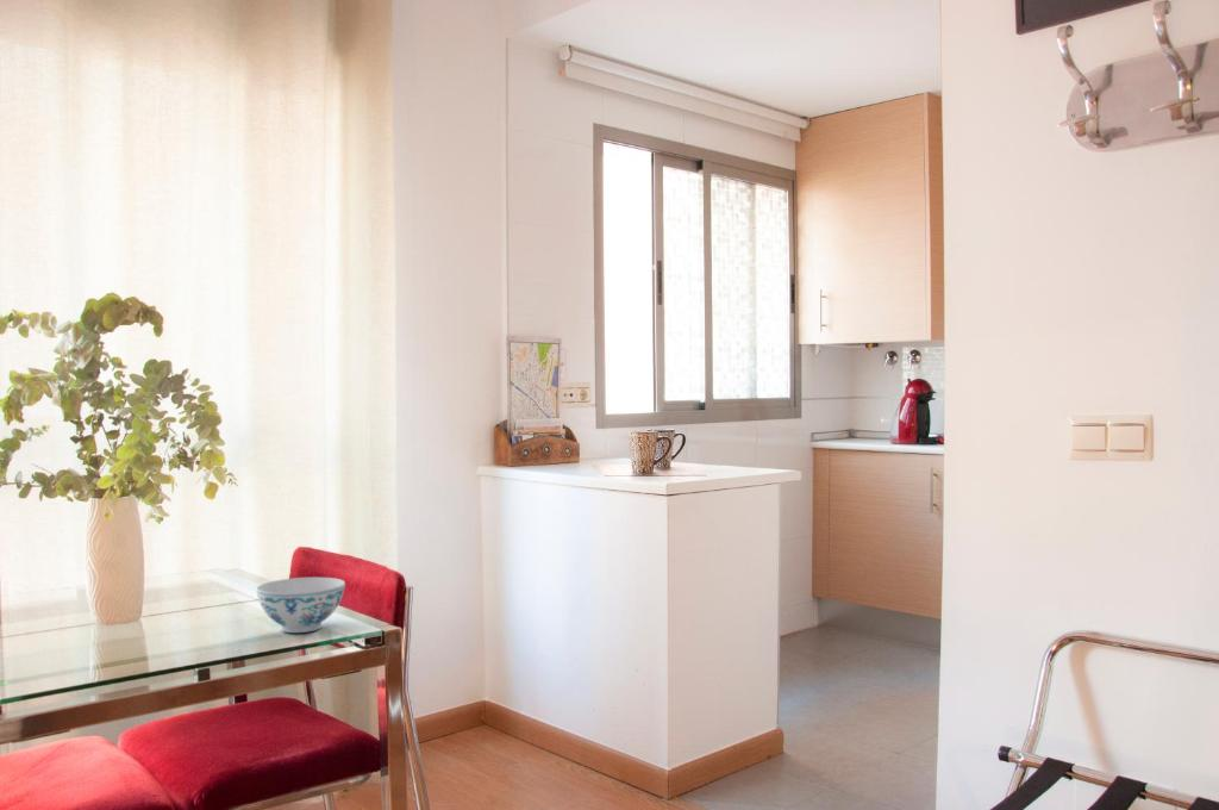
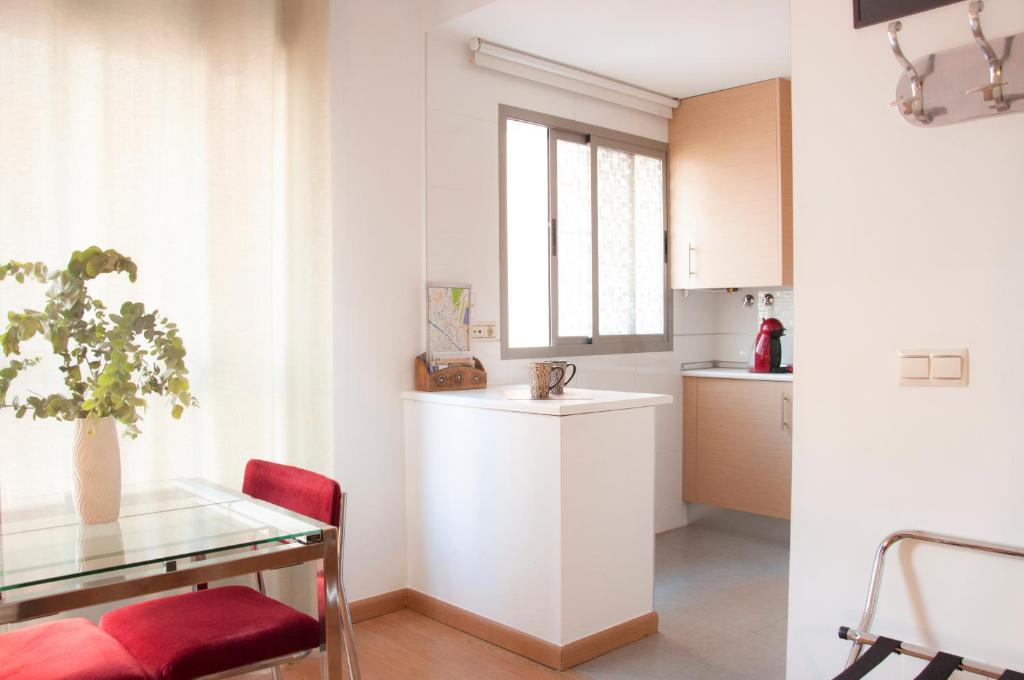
- chinaware [255,577,346,634]
